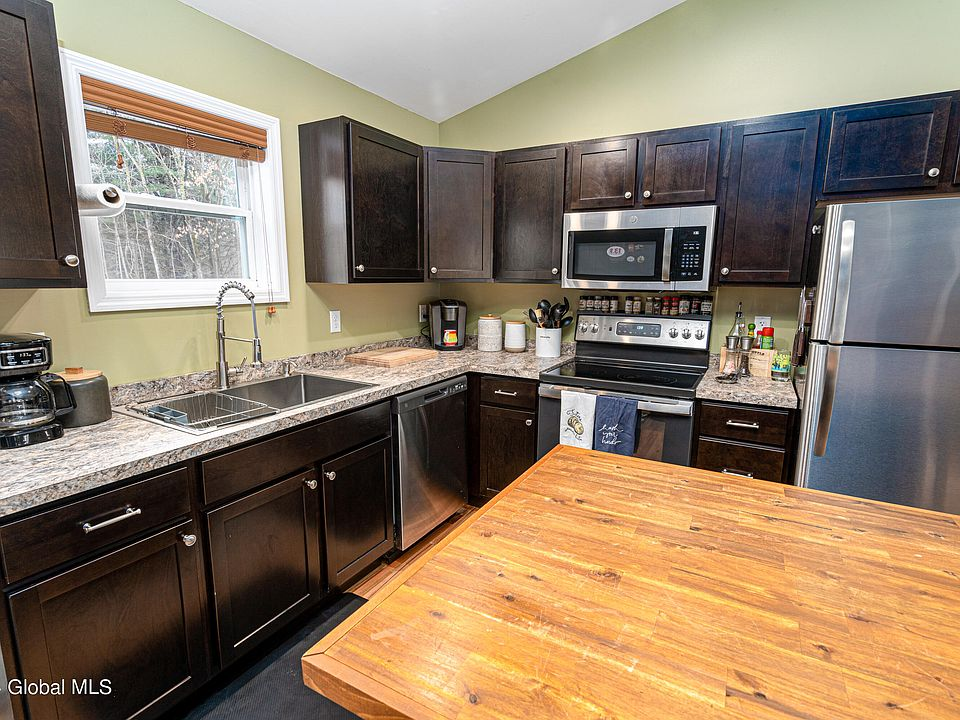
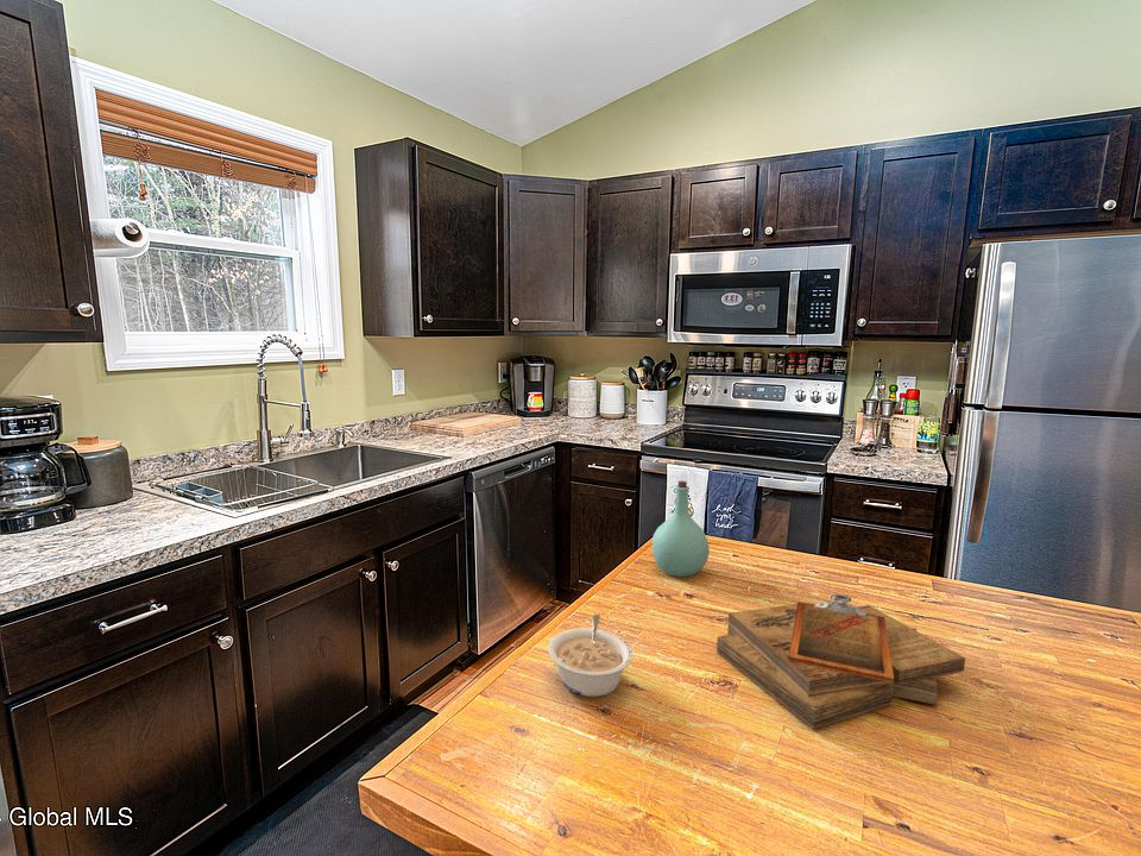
+ clipboard [716,593,966,730]
+ legume [547,613,633,698]
+ bottle [651,480,711,578]
